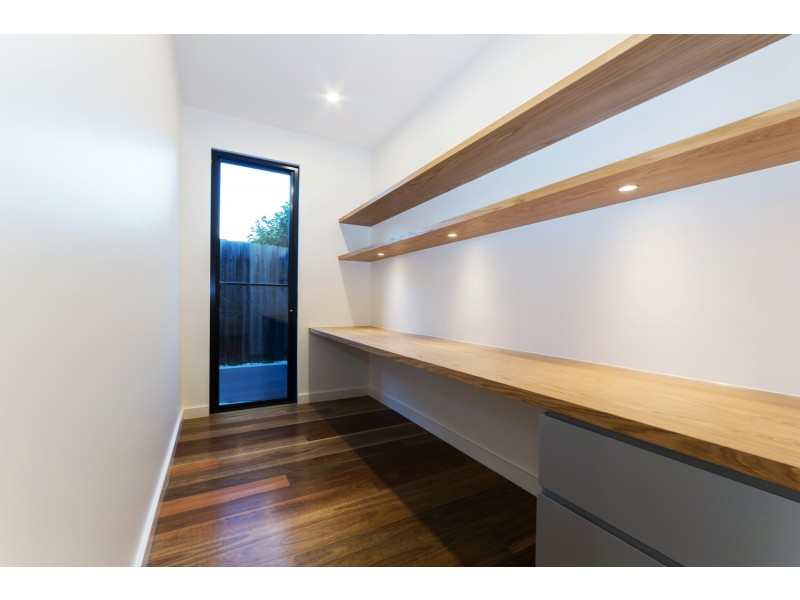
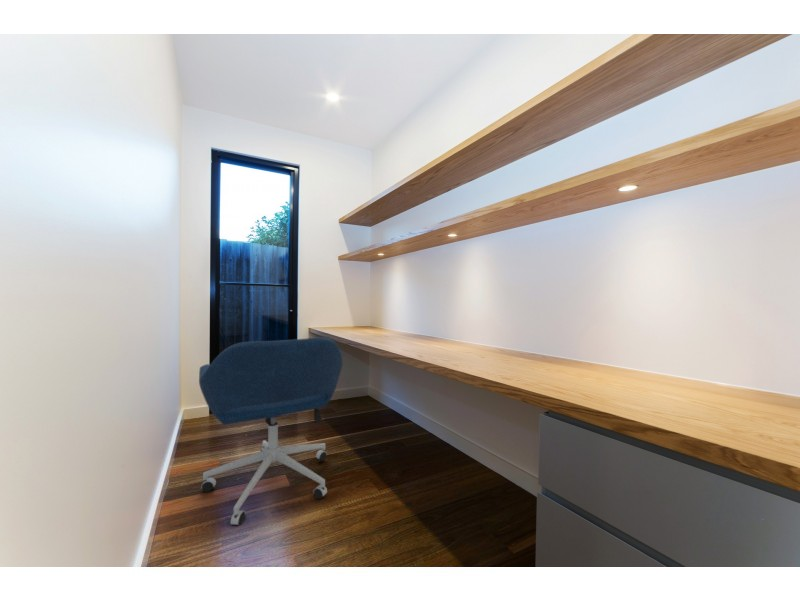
+ office chair [198,336,344,527]
